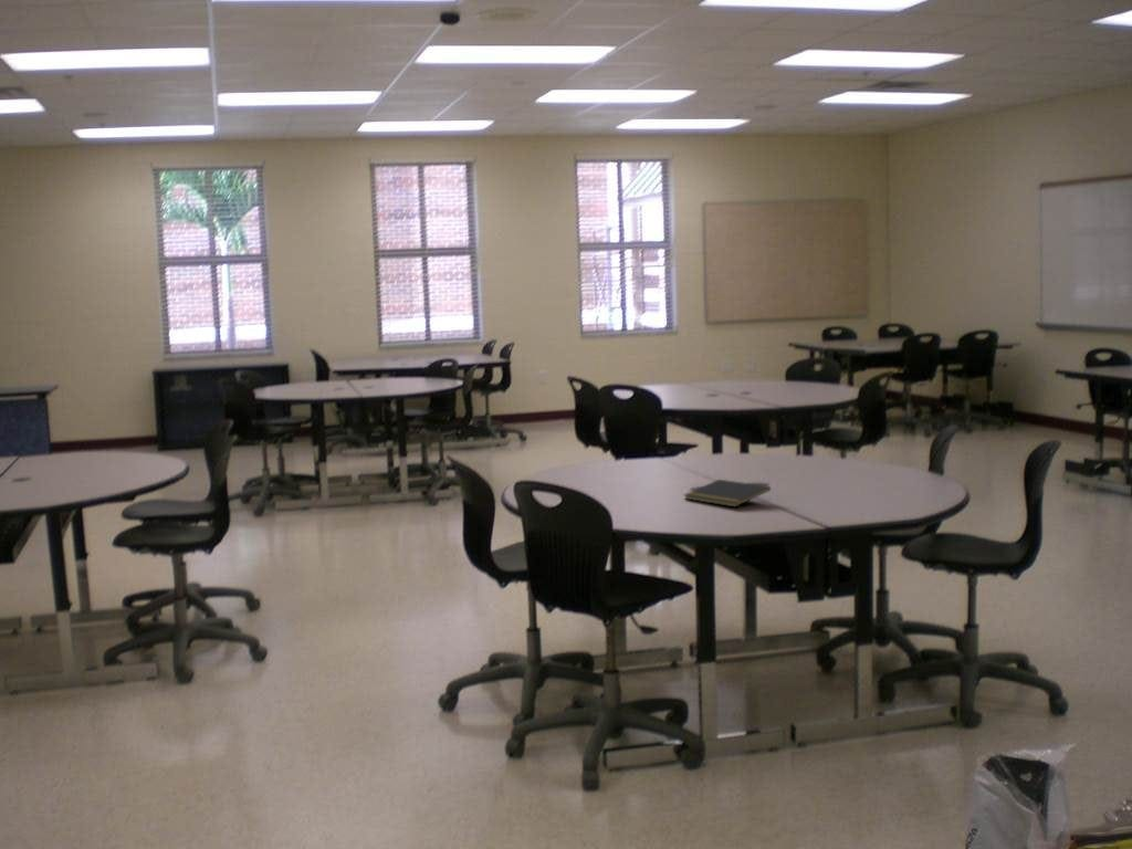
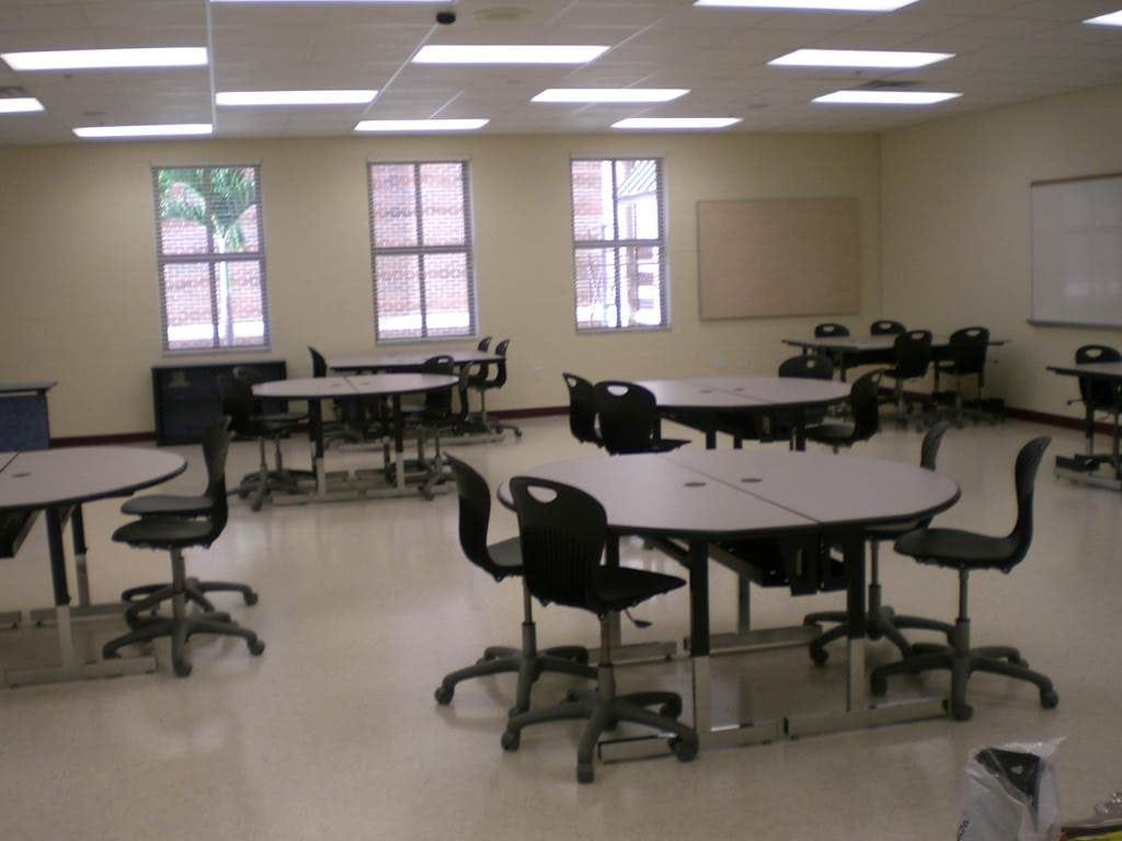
- notepad [683,479,772,509]
